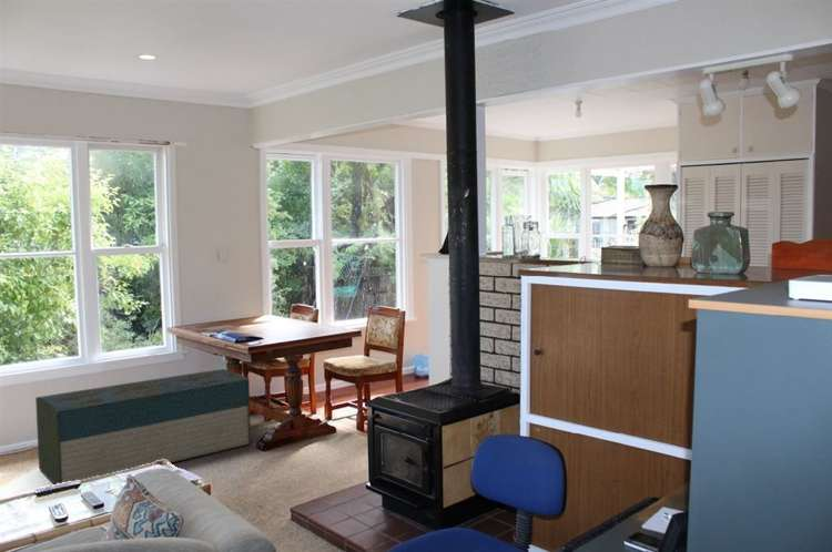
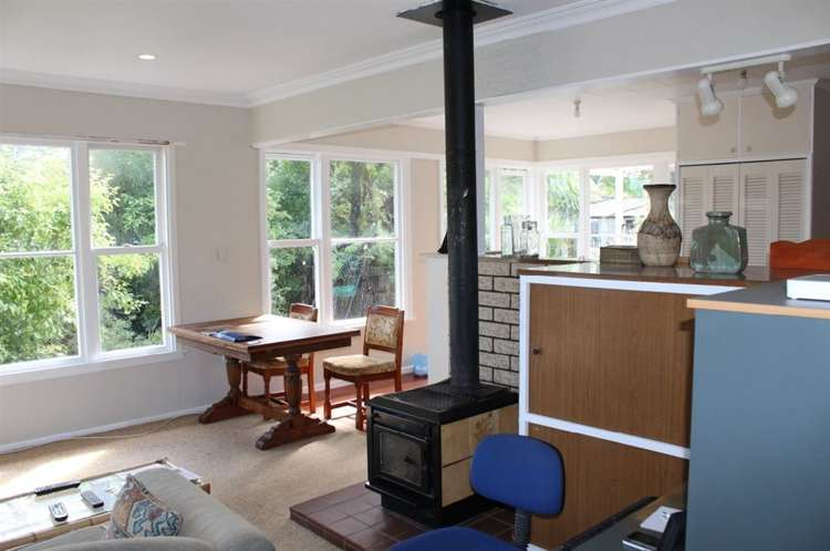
- storage bench [34,368,252,485]
